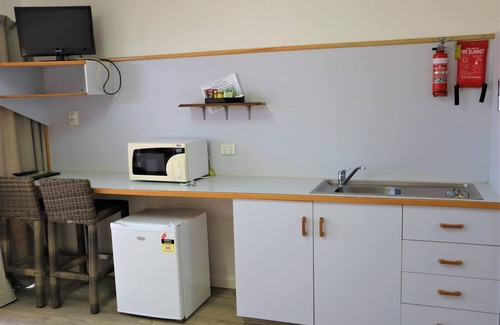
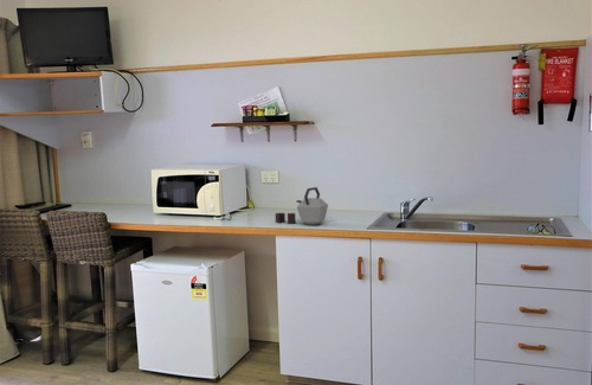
+ kettle [275,186,329,226]
